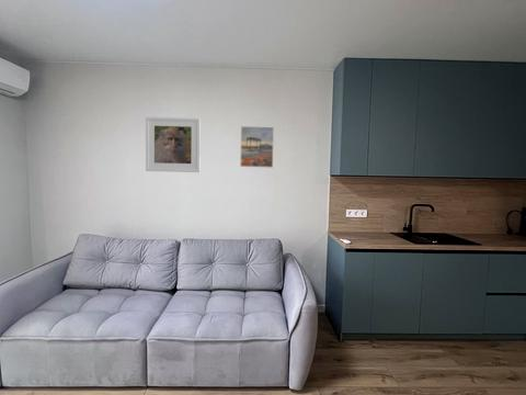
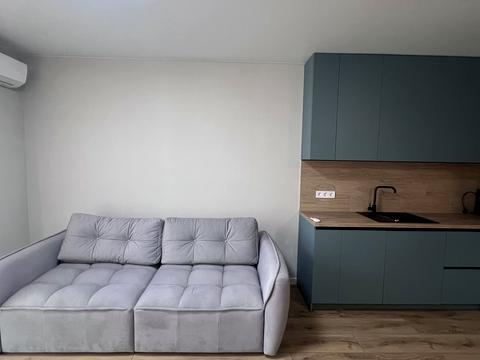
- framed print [145,116,202,173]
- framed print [239,125,275,169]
